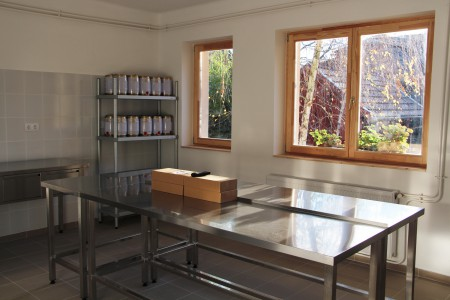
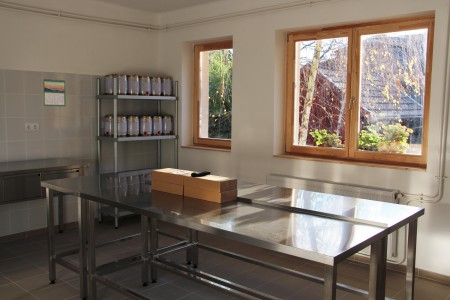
+ calendar [42,77,67,107]
